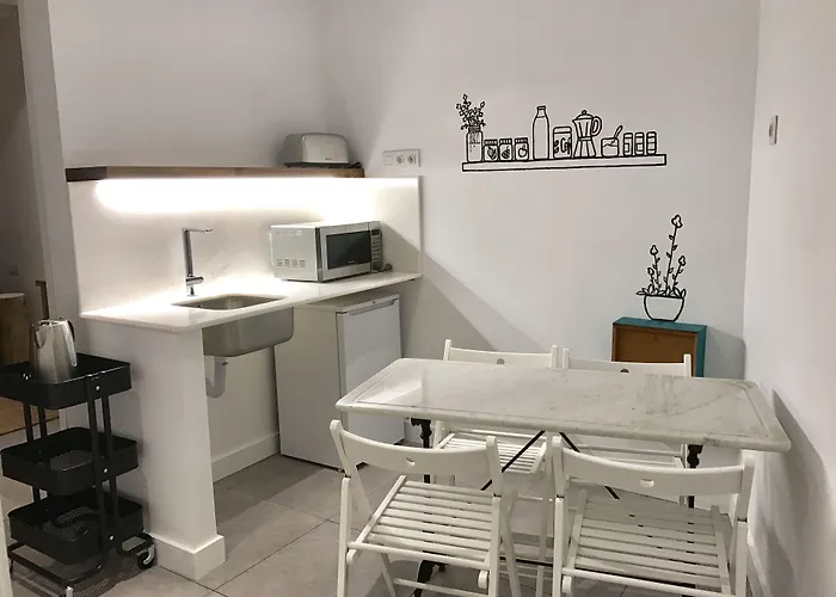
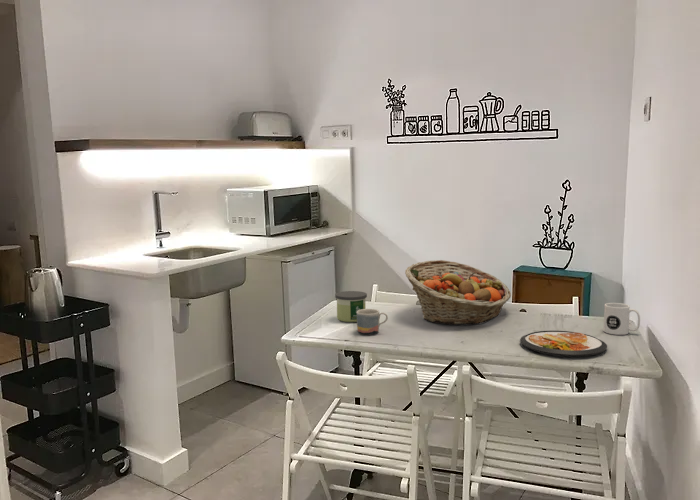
+ fruit basket [404,259,512,326]
+ mug [603,302,641,336]
+ candle [334,290,368,323]
+ mug [356,308,389,336]
+ dish [519,330,608,357]
